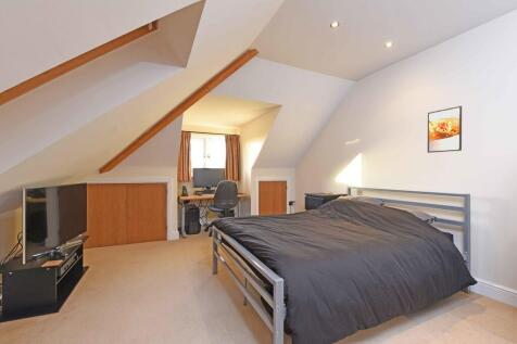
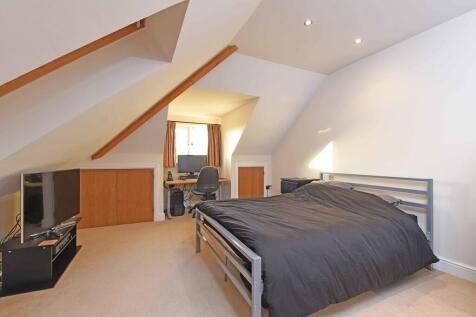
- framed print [427,105,463,154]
